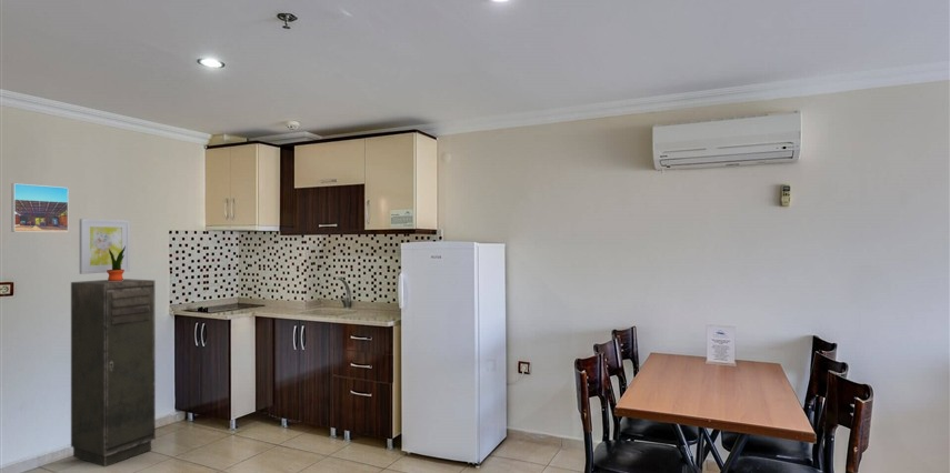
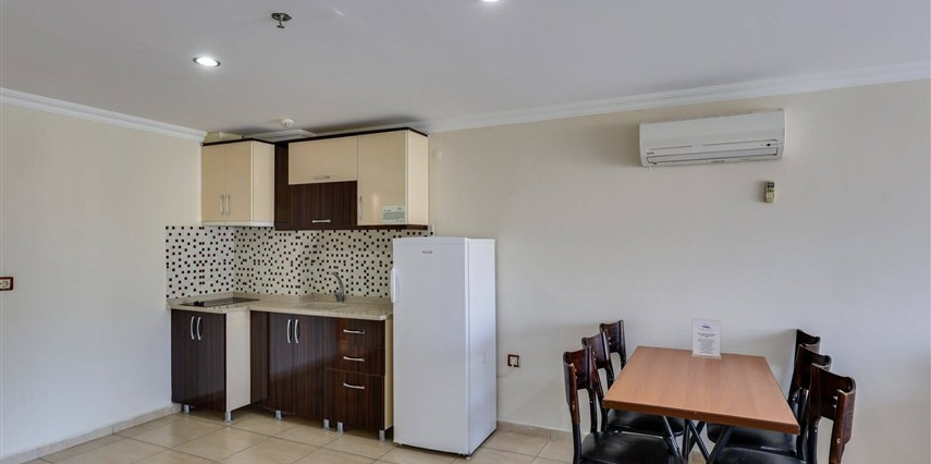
- potted plant [107,245,126,281]
- wall art [78,218,131,275]
- storage cabinet [70,278,157,467]
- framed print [10,182,70,233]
